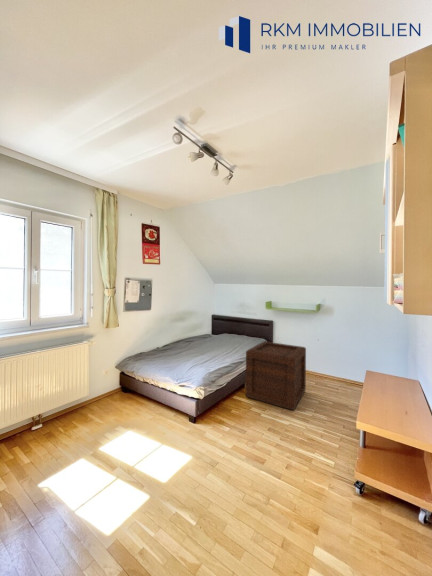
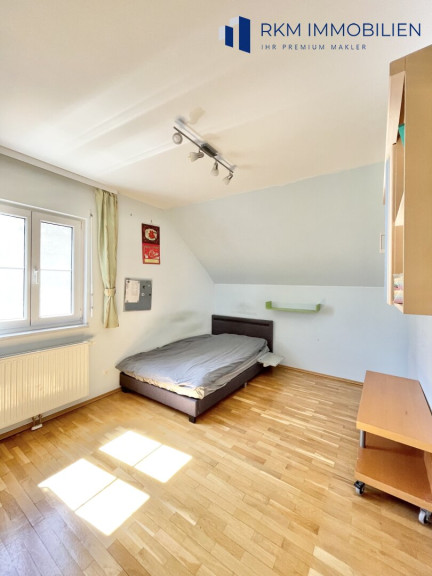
- wooden crate [245,340,307,411]
